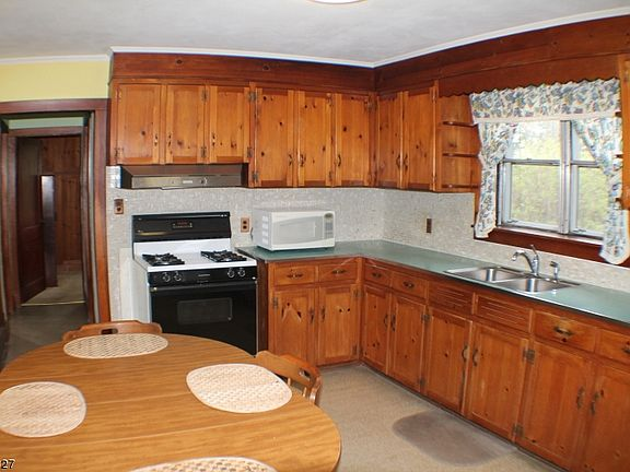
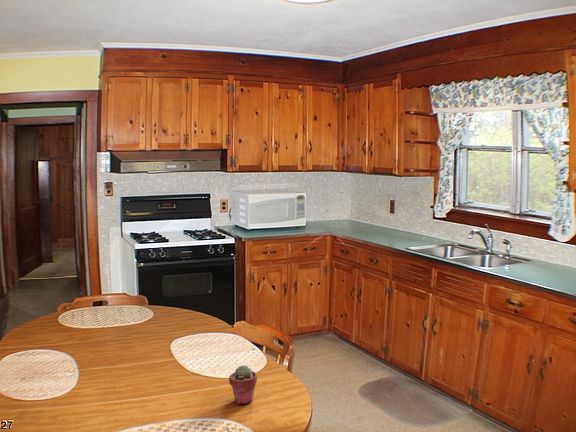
+ potted succulent [228,364,258,405]
